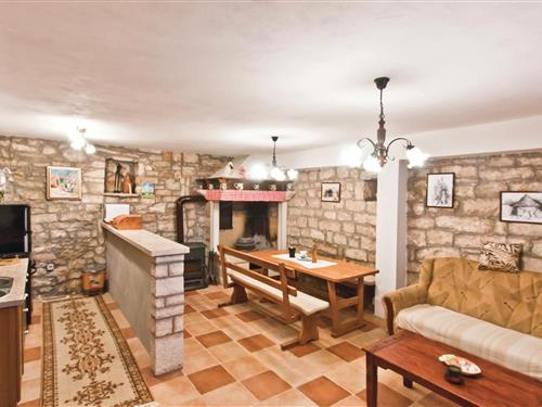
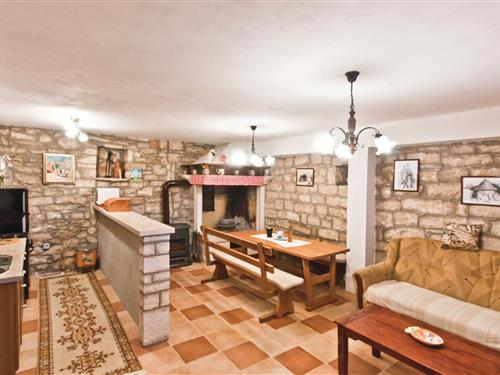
- teacup [443,364,466,384]
